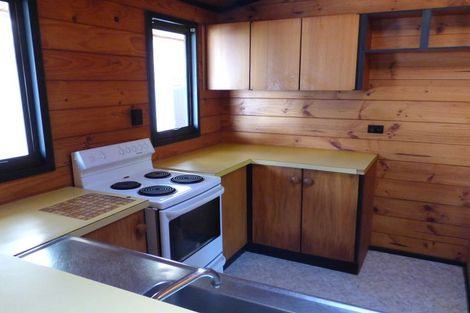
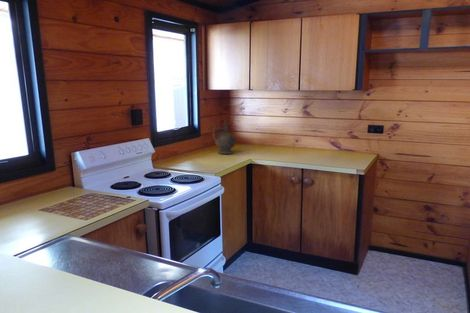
+ ceremonial vessel [212,119,237,155]
